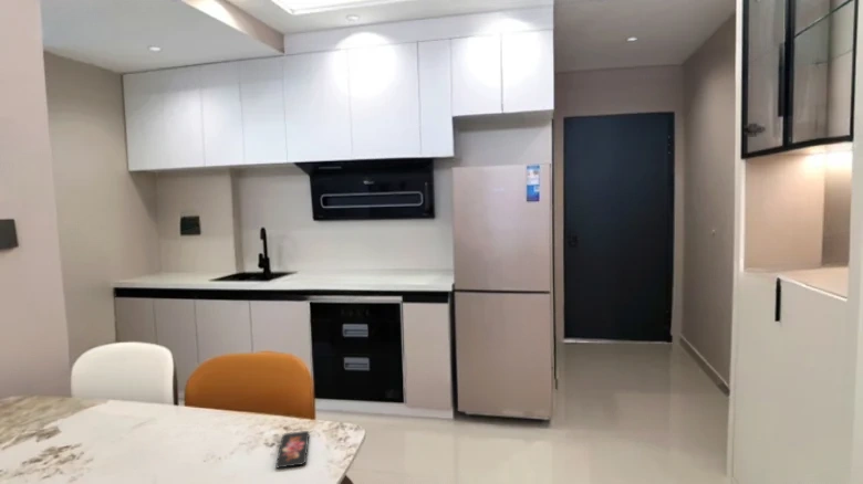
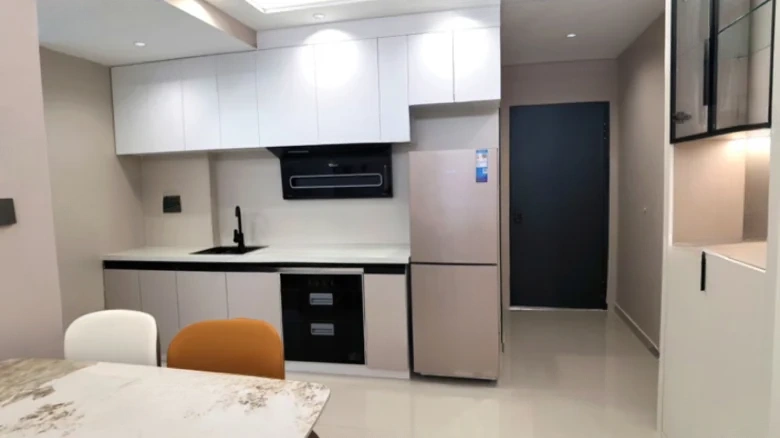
- smartphone [274,430,310,469]
